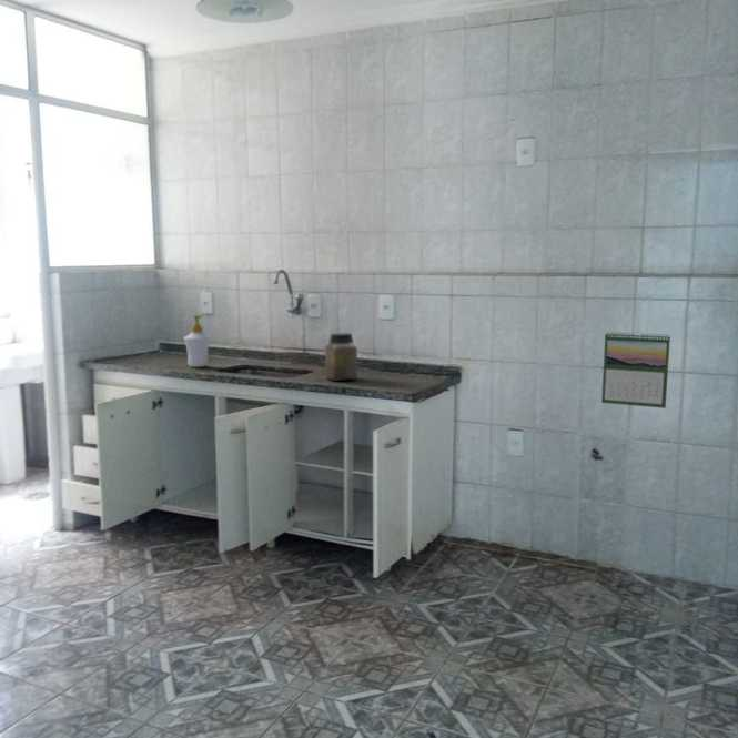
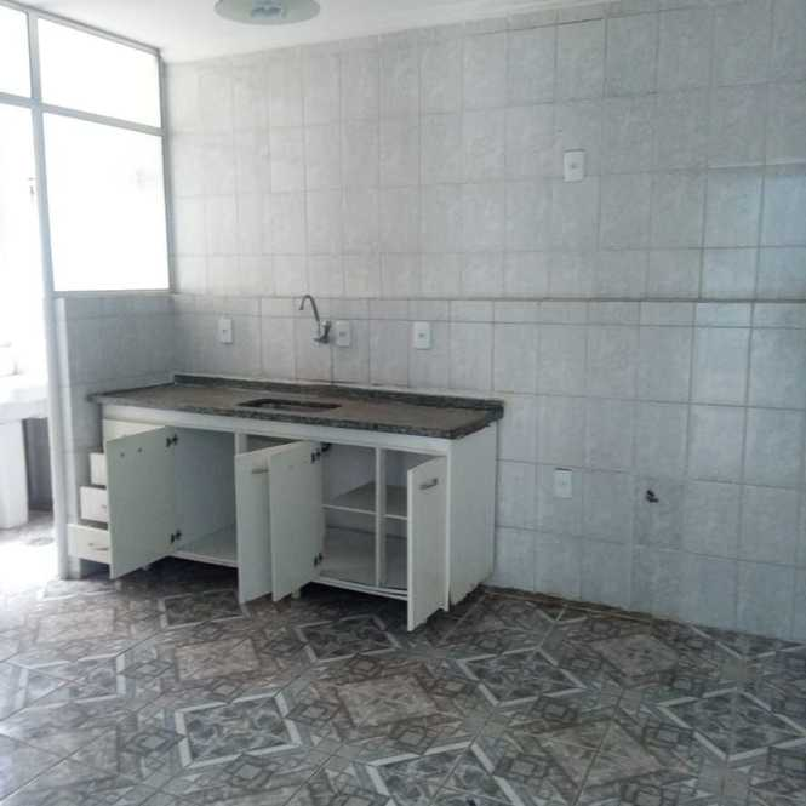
- jar [324,332,358,382]
- soap bottle [183,313,212,368]
- calendar [600,331,671,410]
